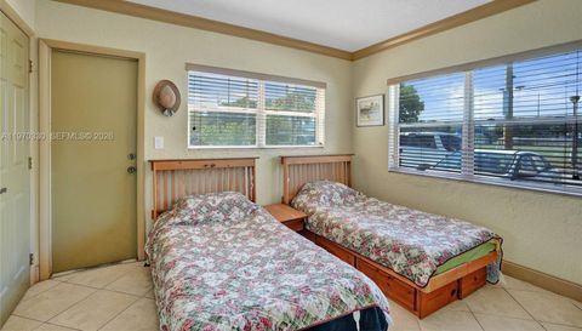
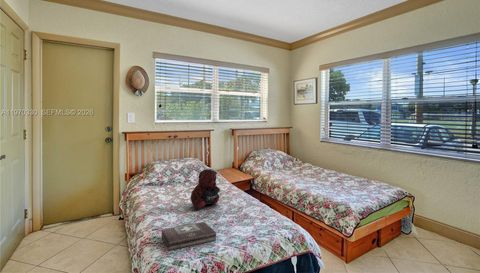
+ first aid kit [161,221,217,251]
+ teddy bear [190,168,221,211]
